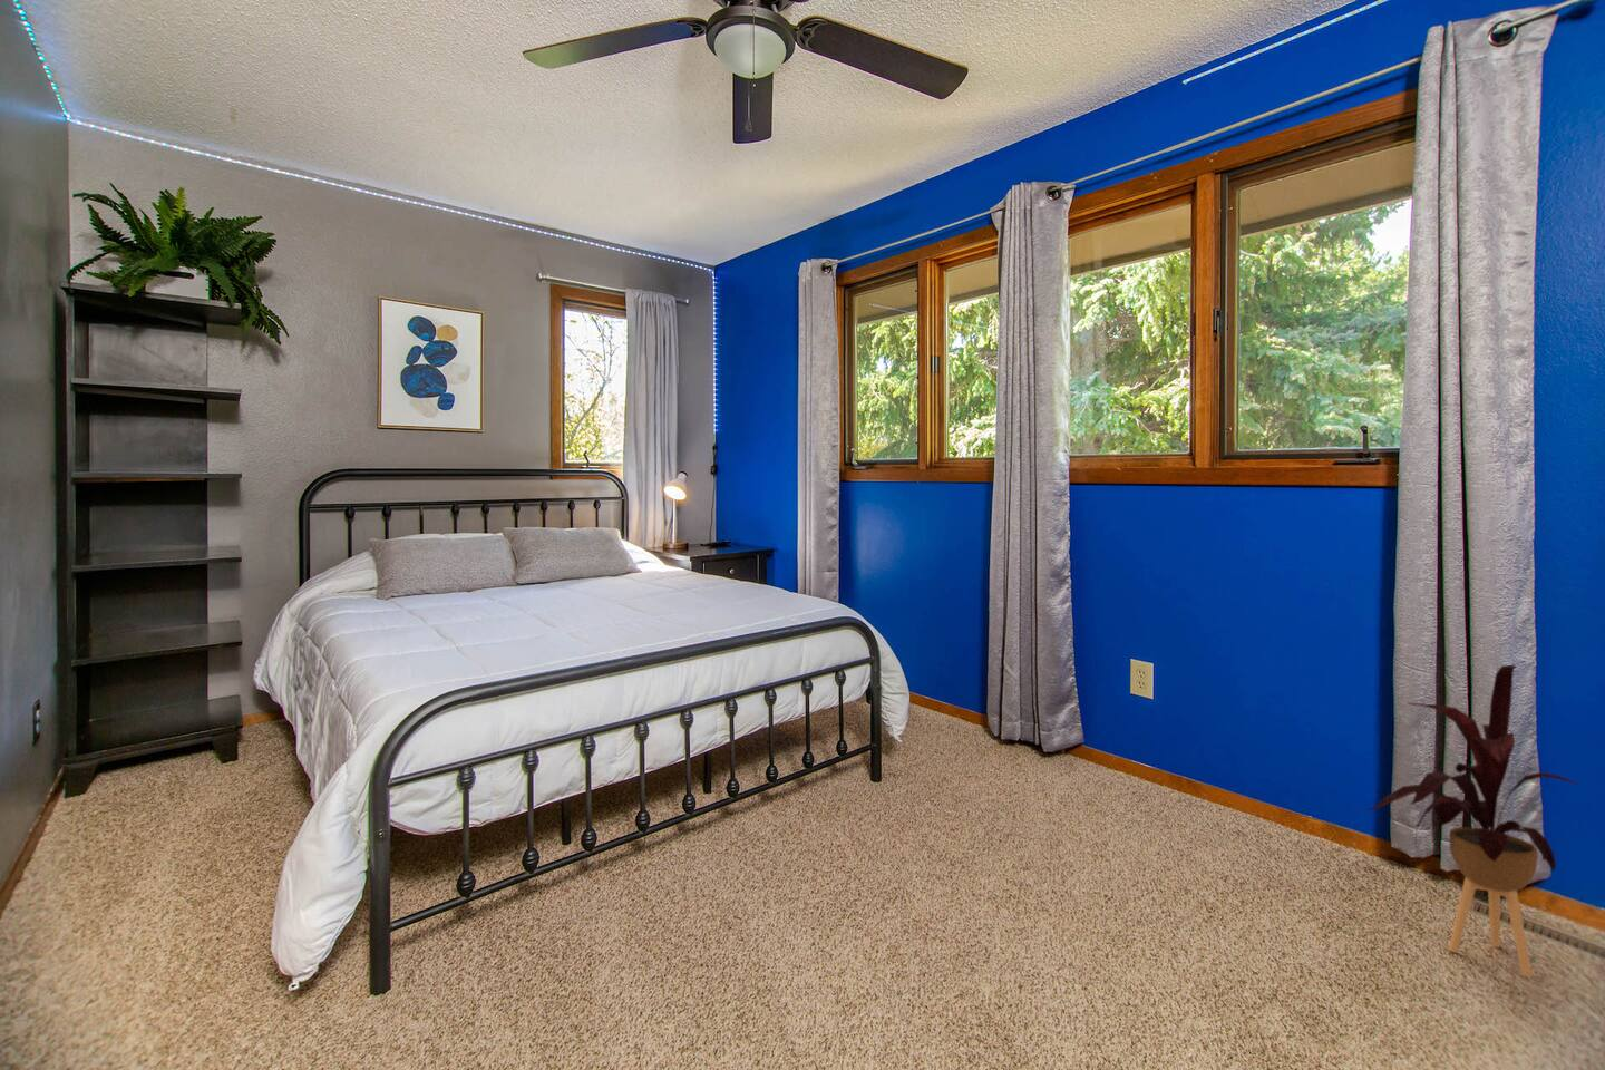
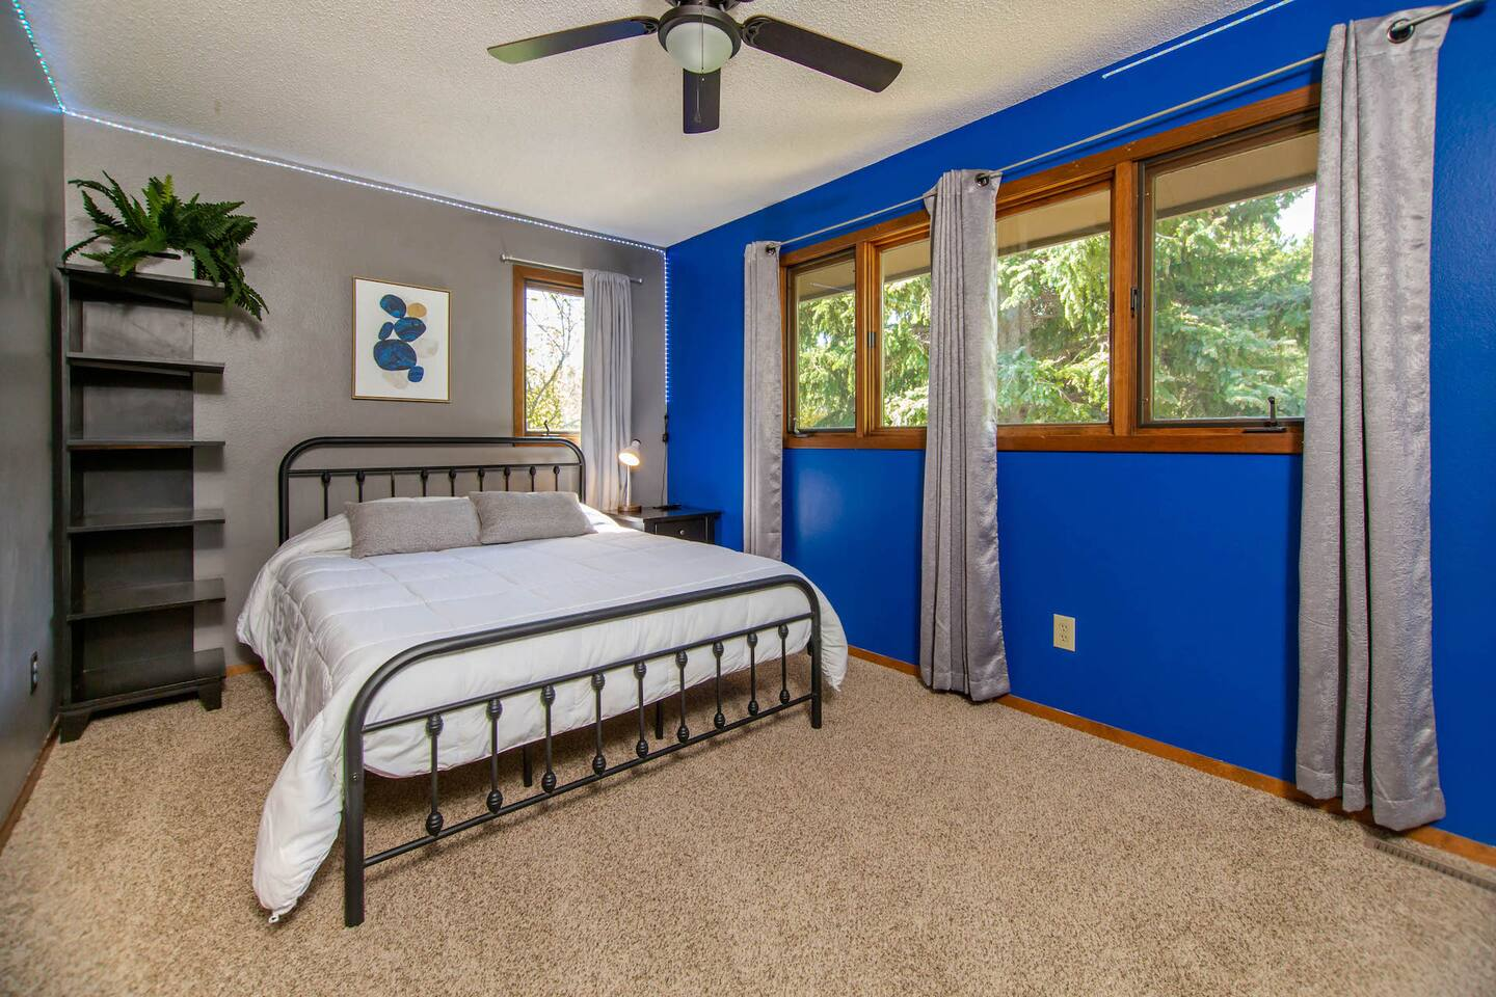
- house plant [1366,663,1580,978]
